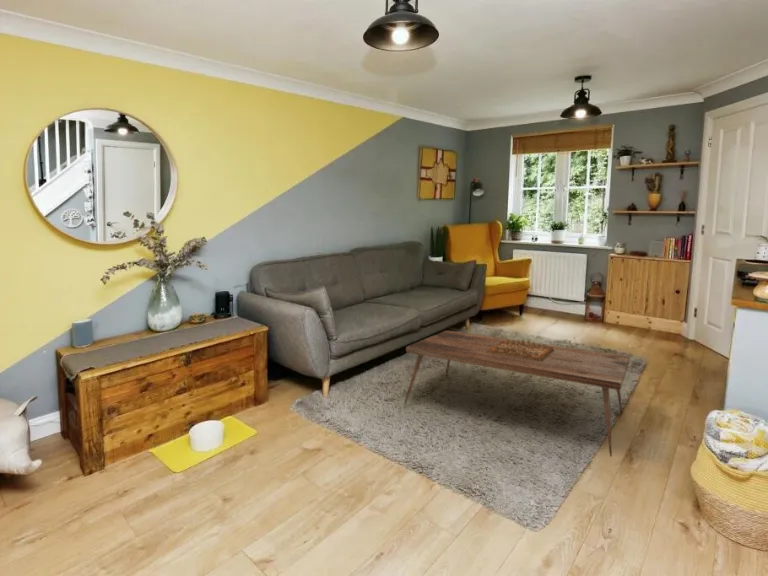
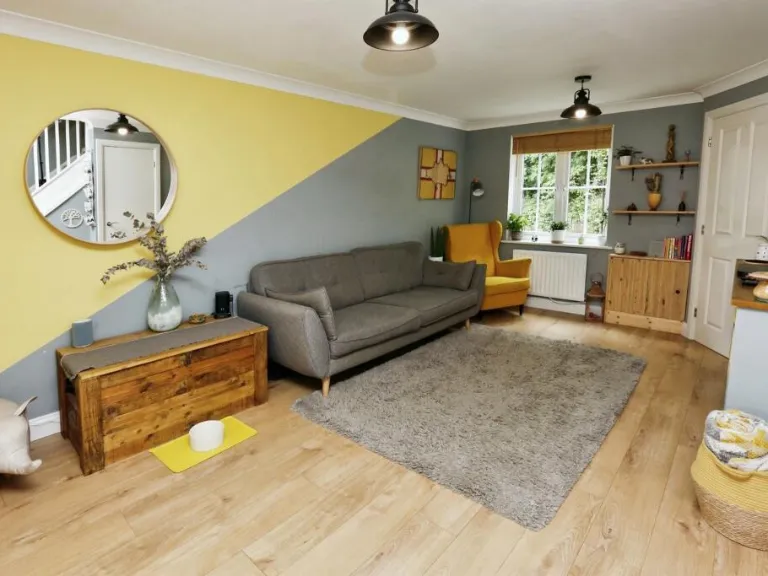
- coffee table [403,330,631,458]
